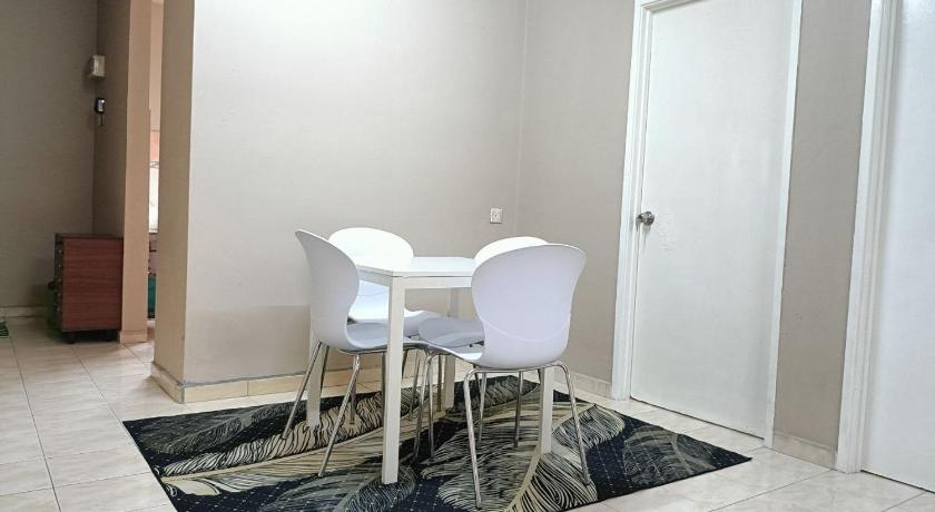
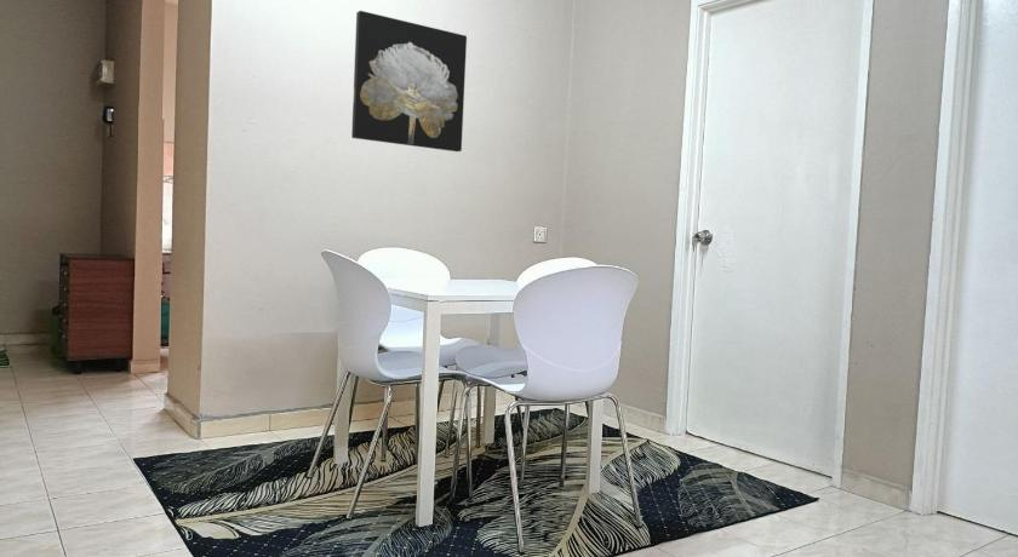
+ wall art [350,10,468,153]
